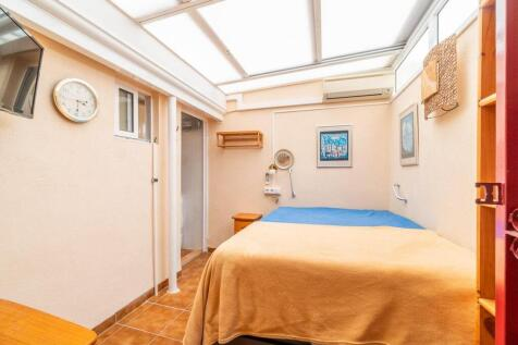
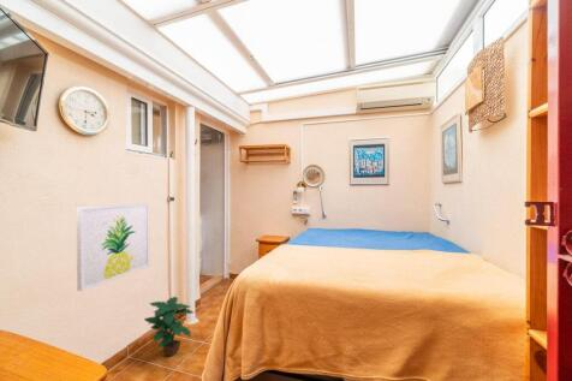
+ potted plant [143,296,195,357]
+ wall art [76,202,150,292]
